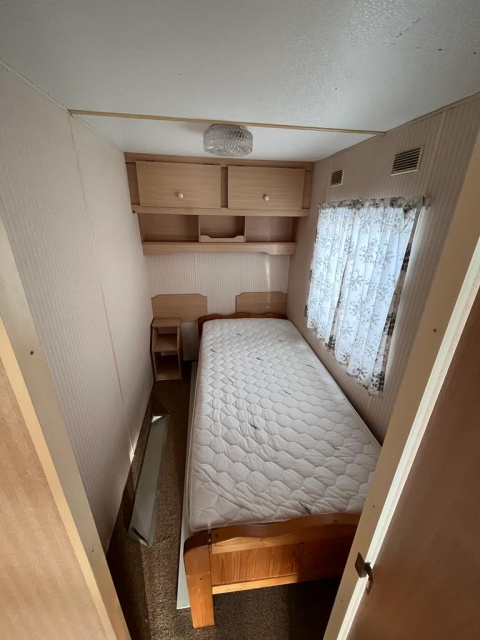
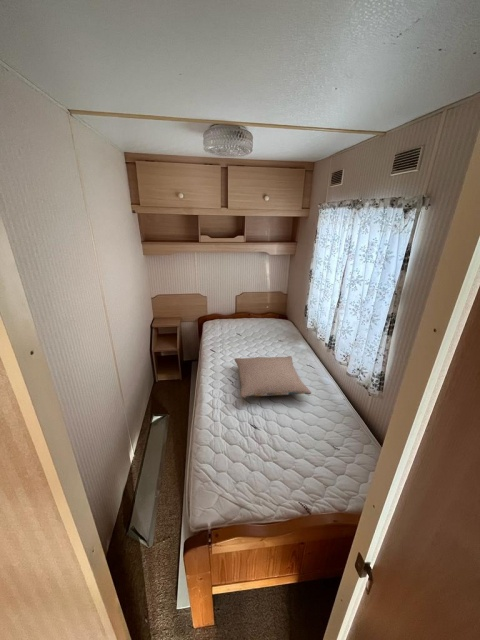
+ pillow [233,355,312,399]
